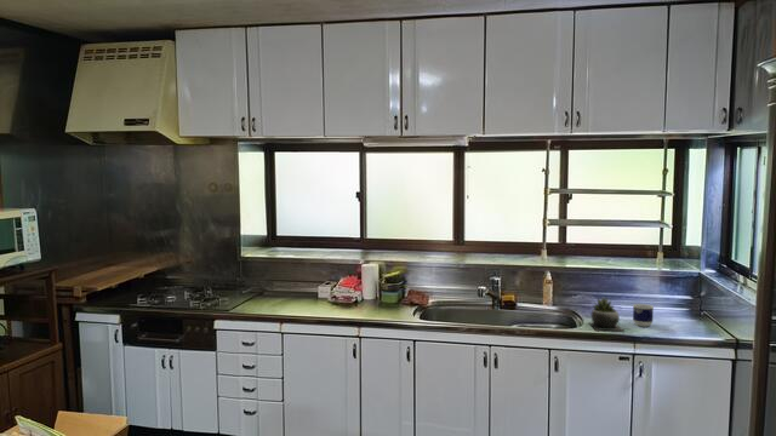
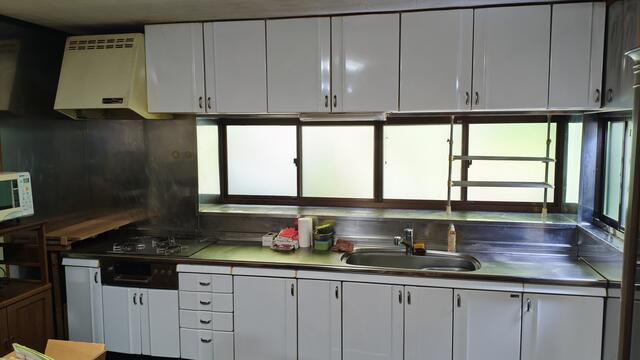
- succulent plant [588,297,626,332]
- cup [632,303,655,328]
